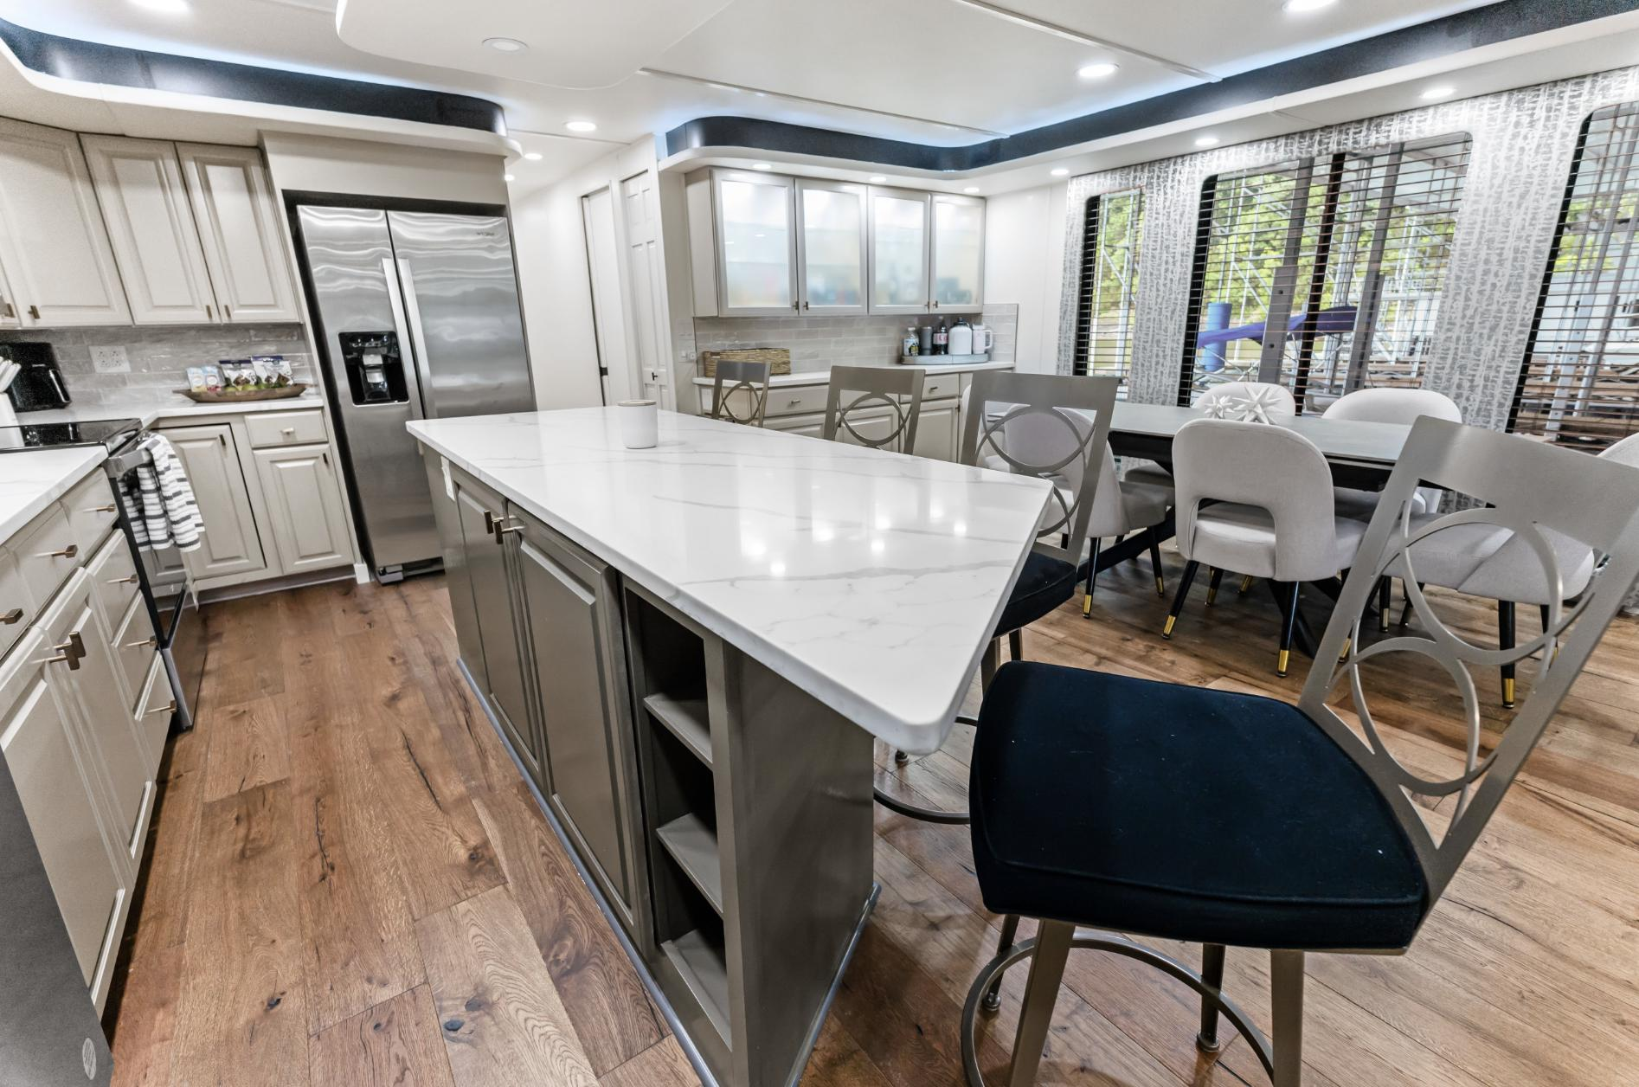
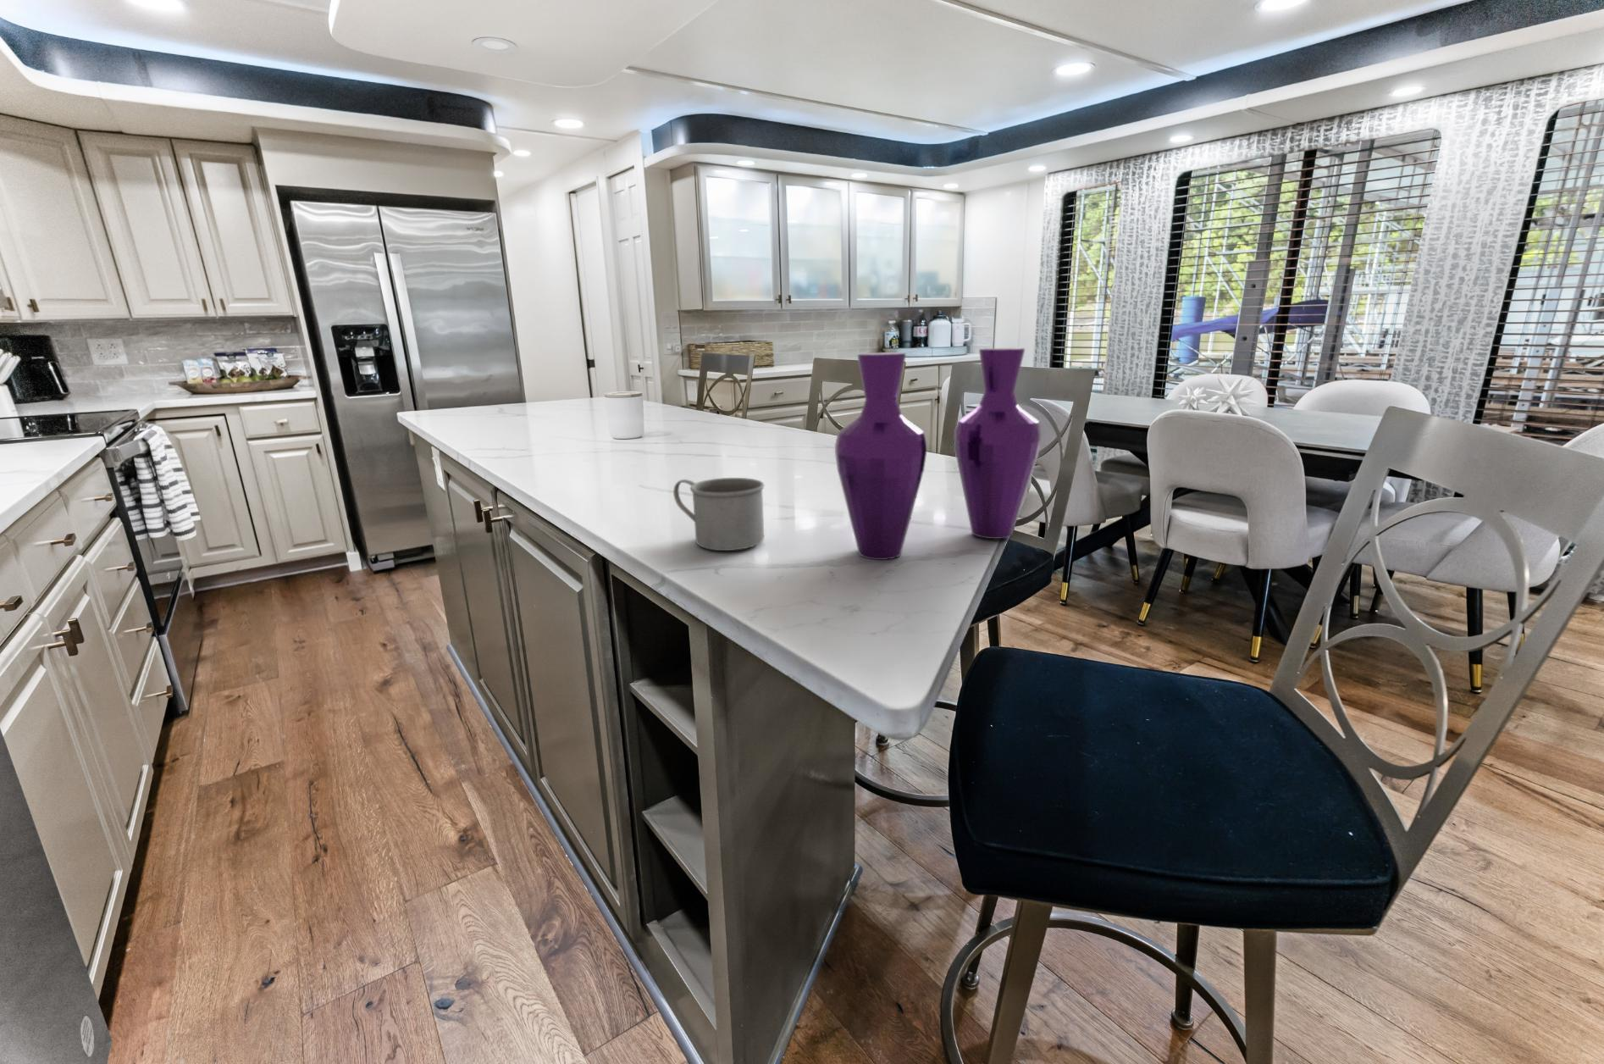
+ vase [835,347,1042,560]
+ mug [672,477,765,551]
